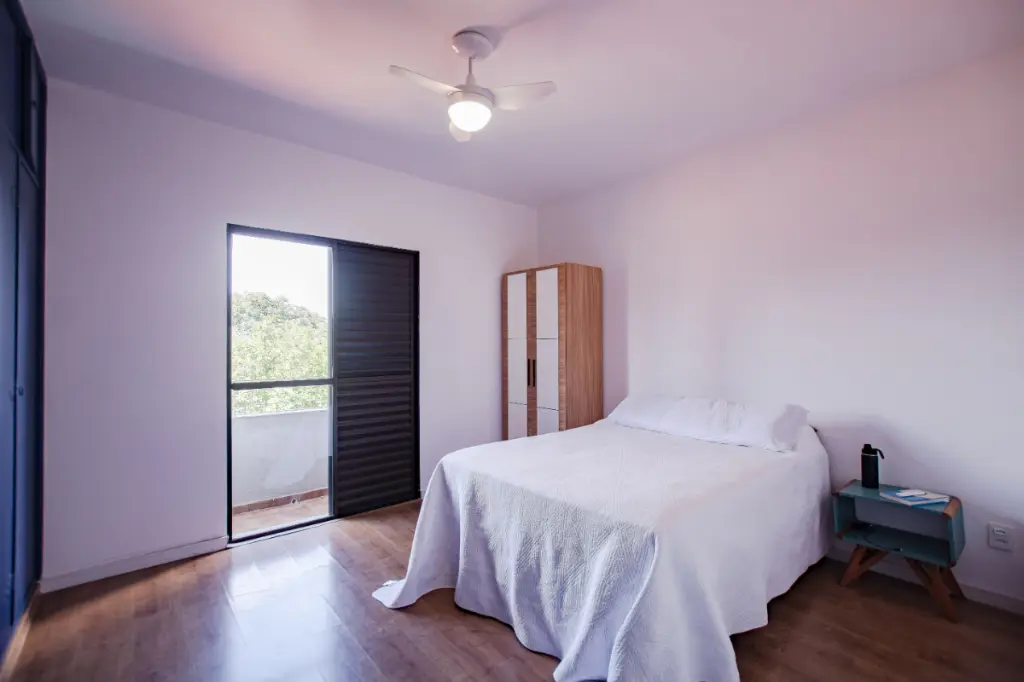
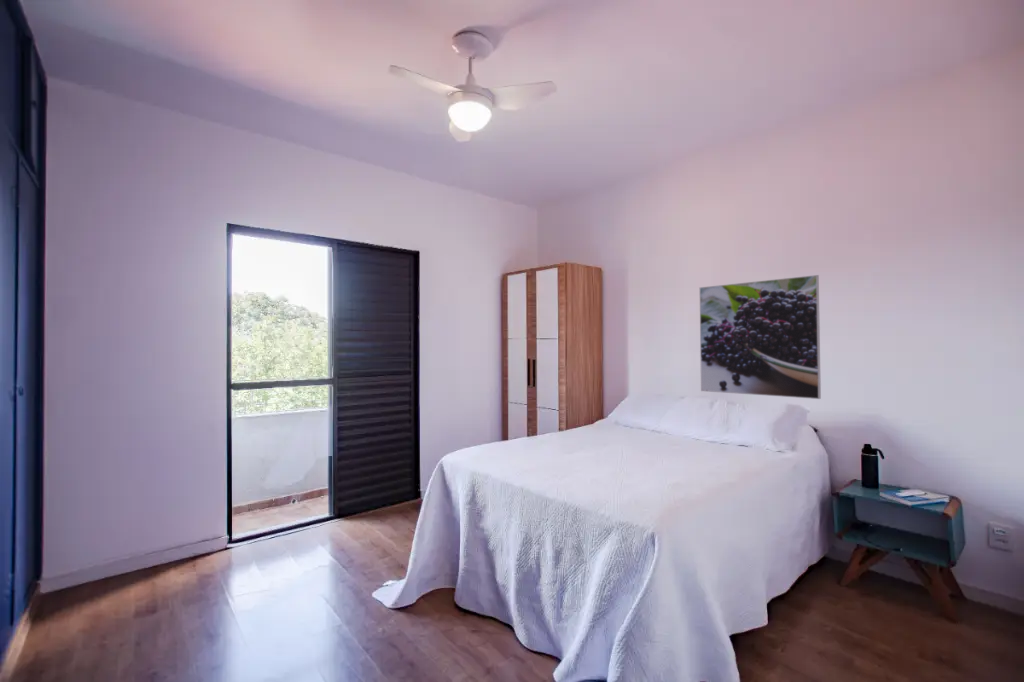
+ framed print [699,274,822,400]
